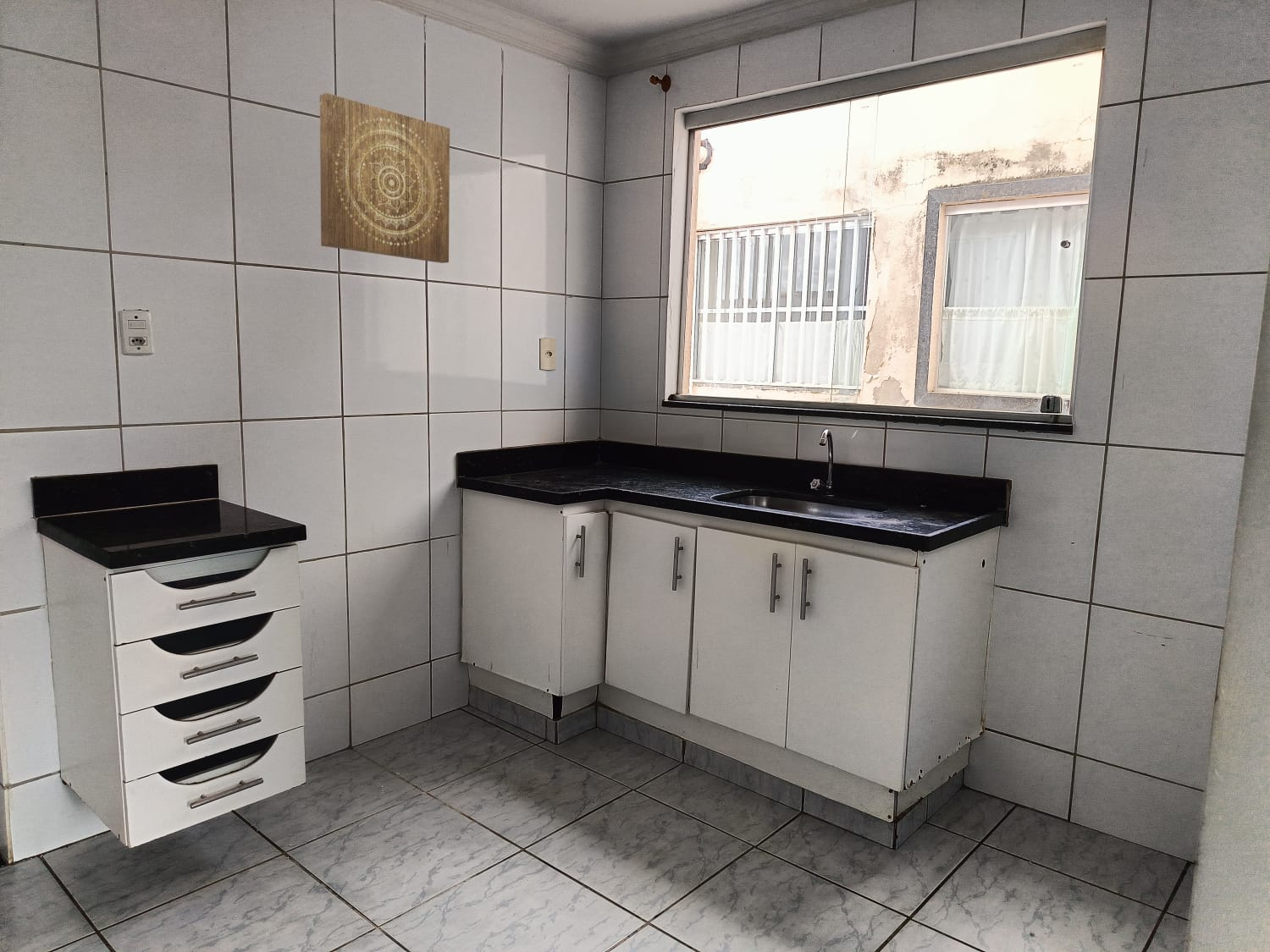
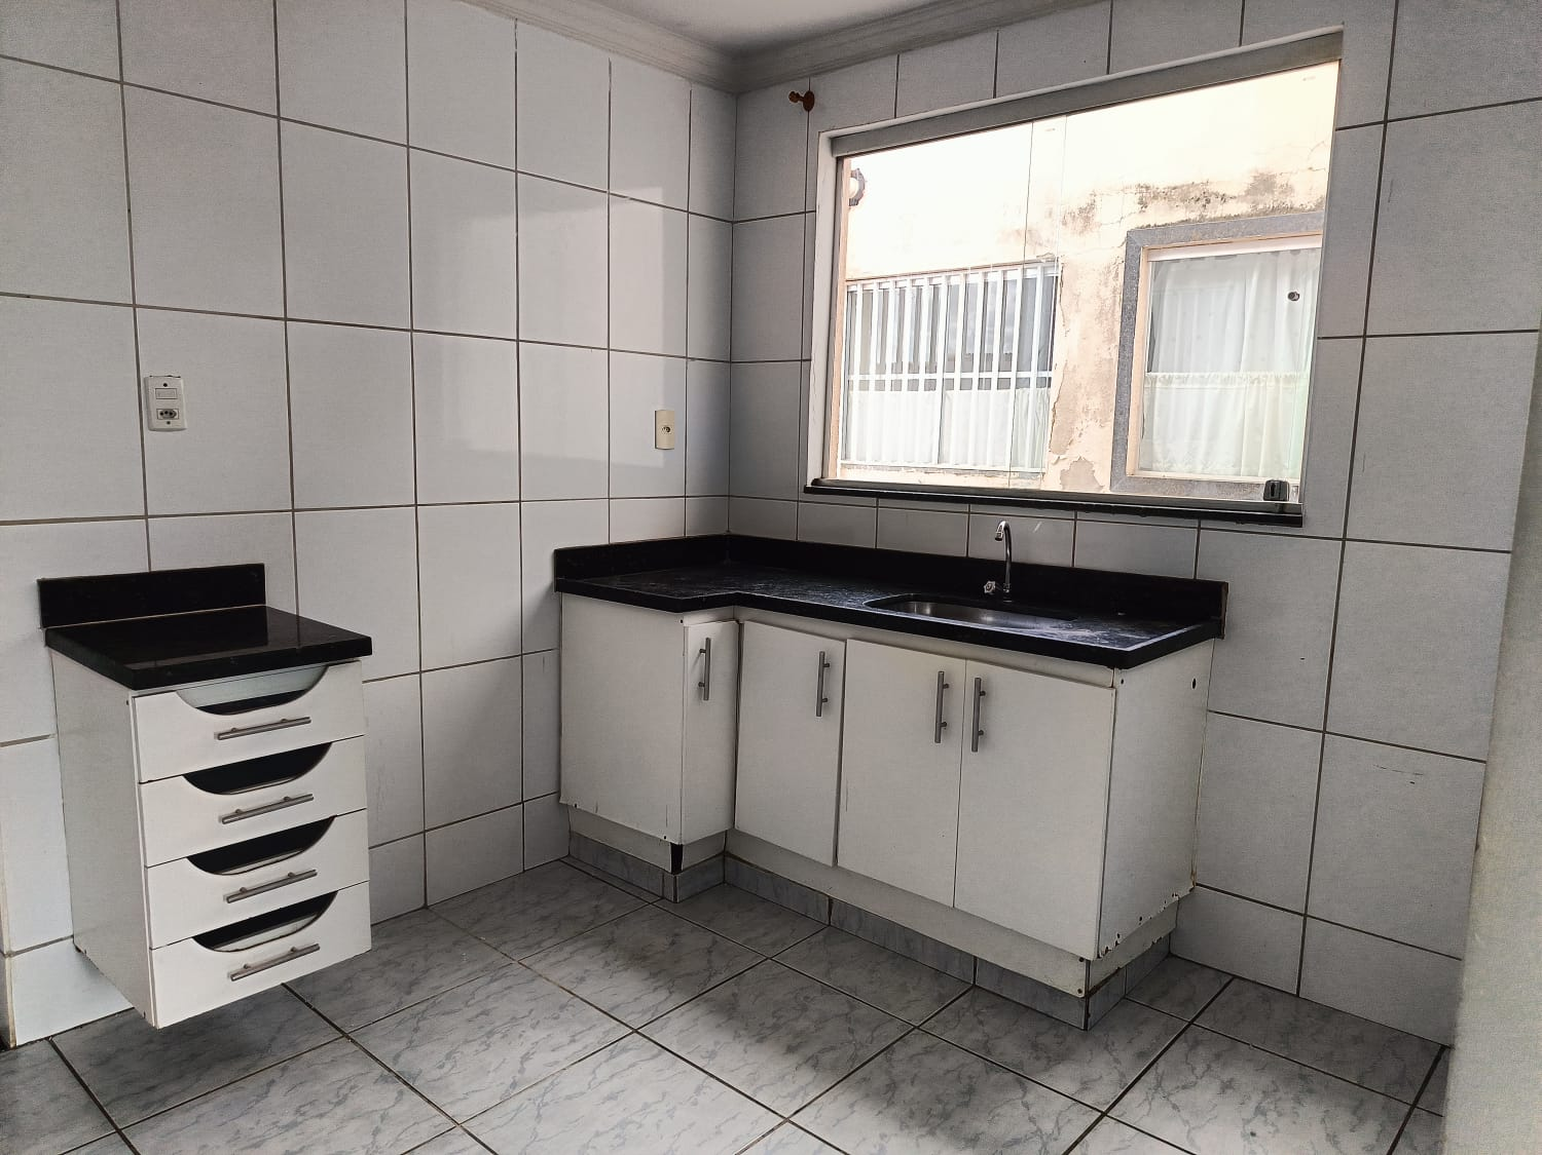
- wall art [319,92,450,264]
